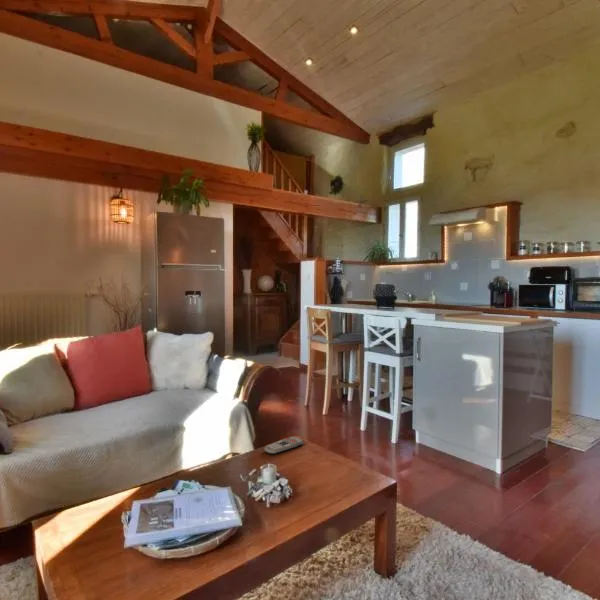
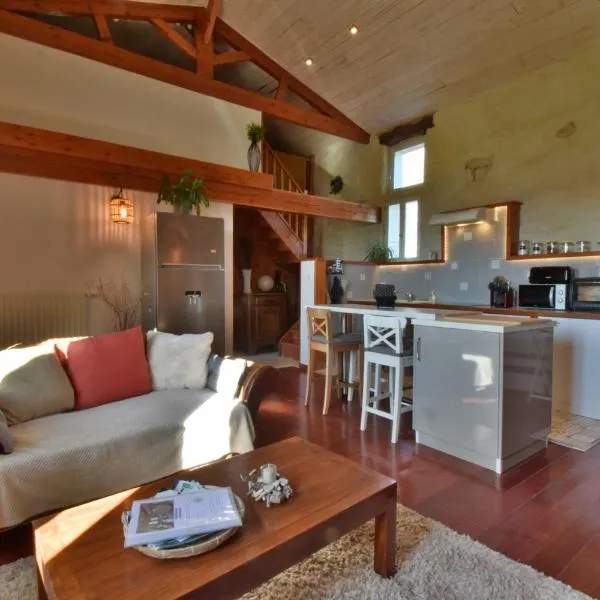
- remote control [263,436,304,455]
